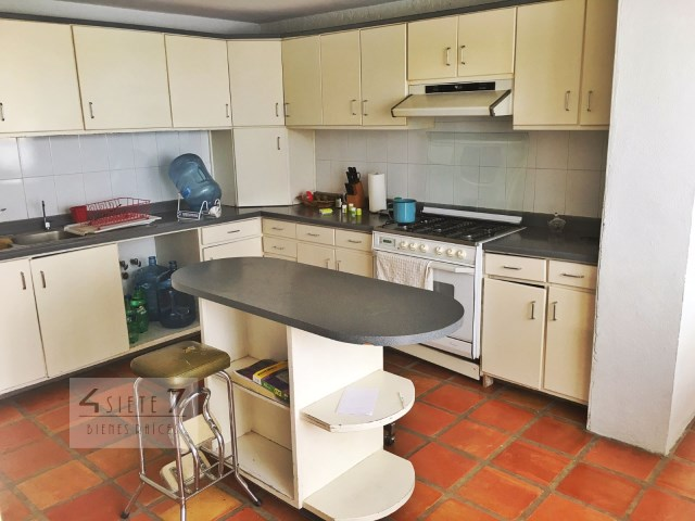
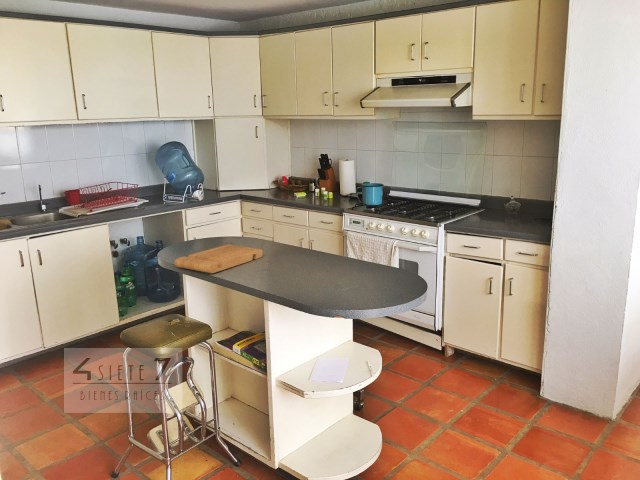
+ cutting board [174,244,264,274]
